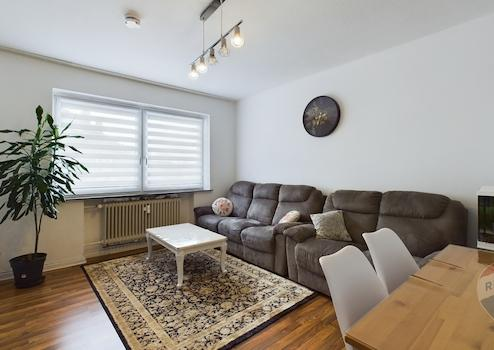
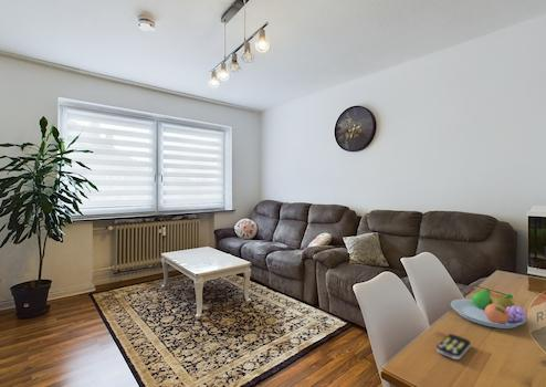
+ remote control [435,333,472,360]
+ fruit bowl [450,289,528,330]
